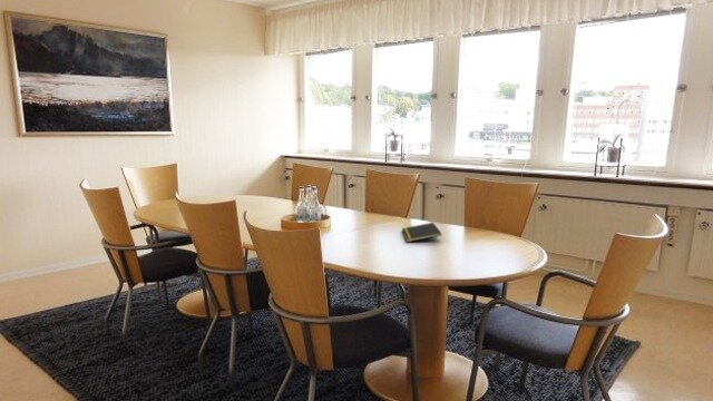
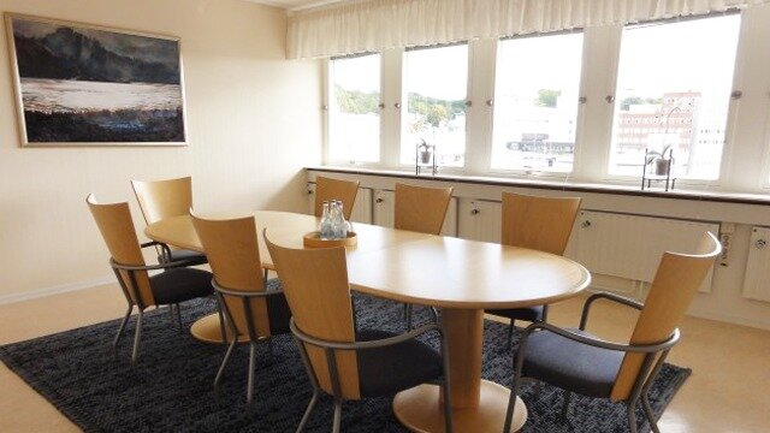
- notepad [401,222,442,243]
